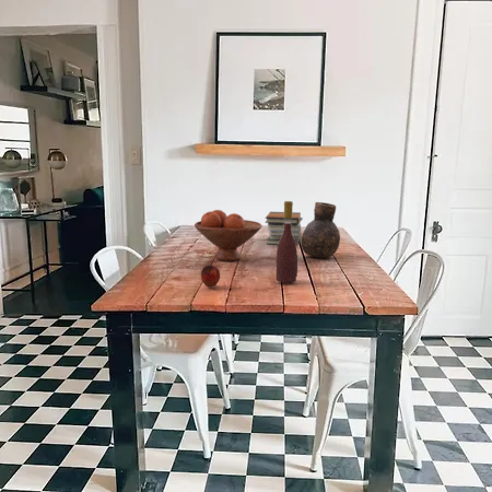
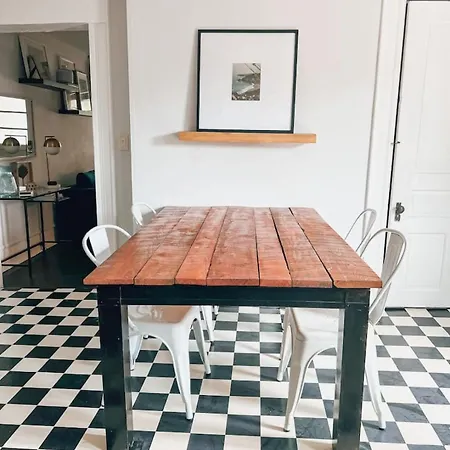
- apple [200,265,221,289]
- book stack [265,211,304,246]
- wine bottle [274,200,298,283]
- vase [301,201,341,259]
- fruit bowl [194,209,263,262]
